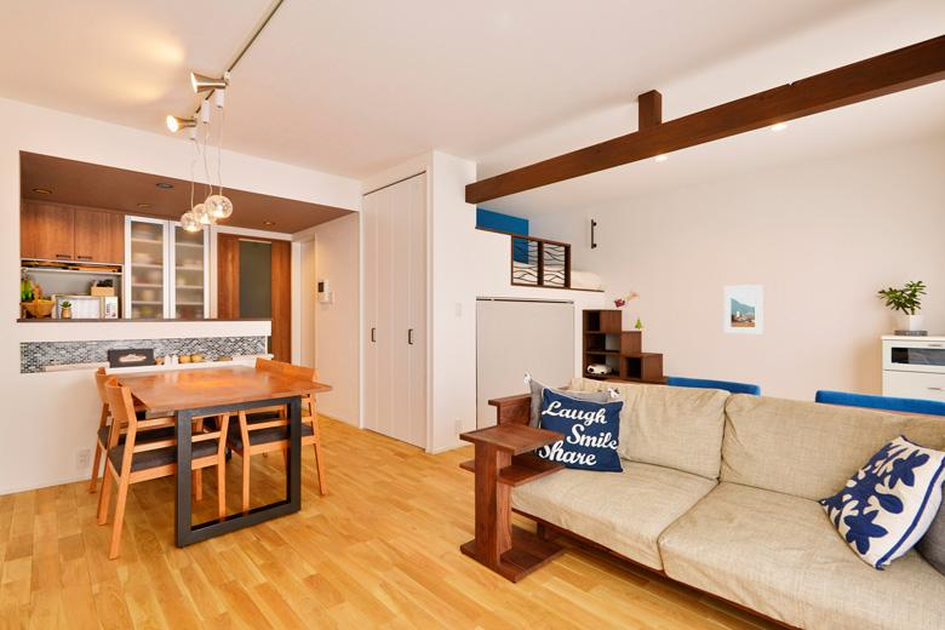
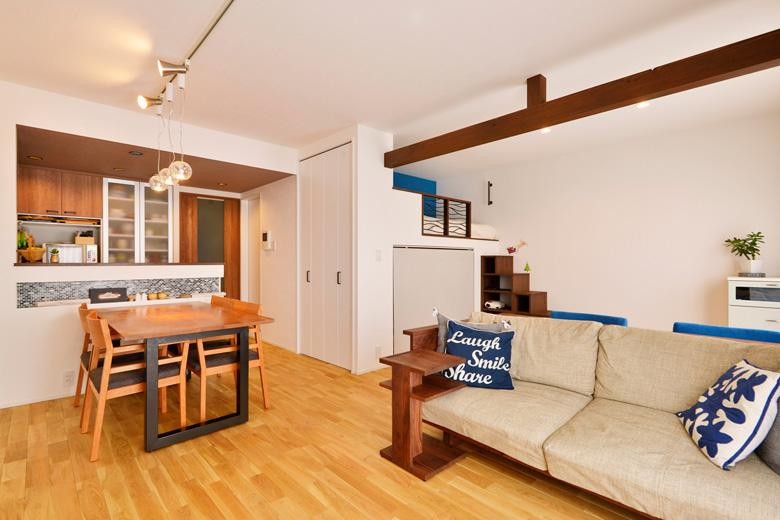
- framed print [723,284,763,334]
